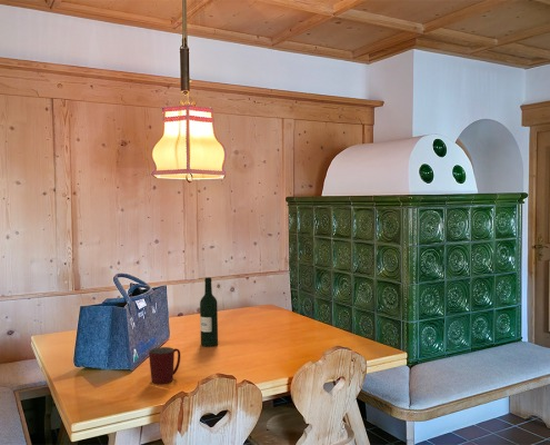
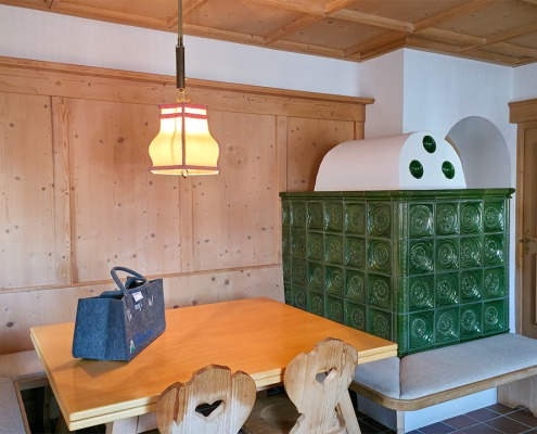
- mug [148,346,181,385]
- wine bottle [199,276,219,348]
